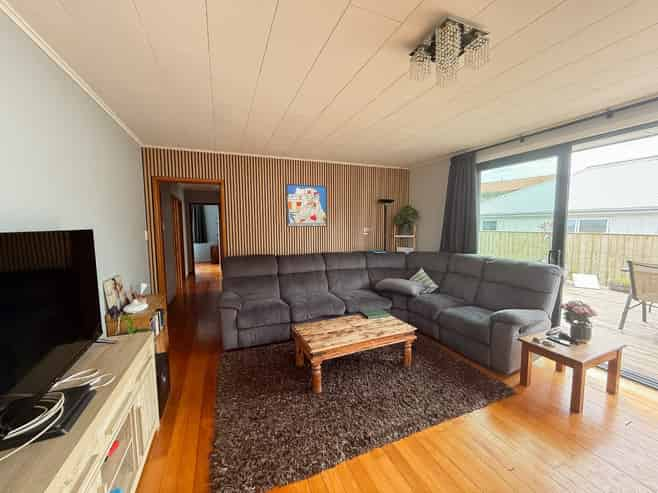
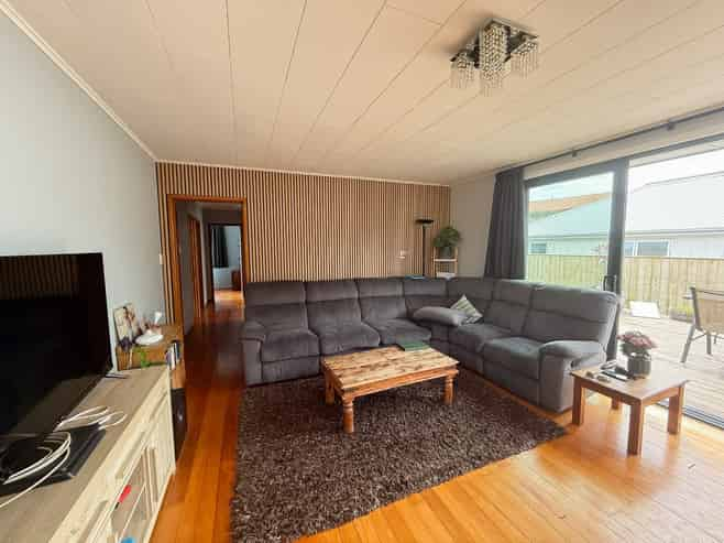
- wall art [285,183,328,228]
